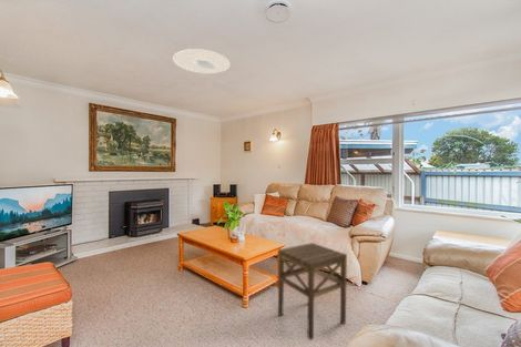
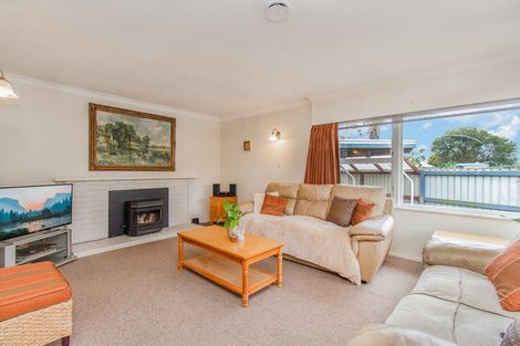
- ceiling light [172,48,232,74]
- side table [277,242,348,340]
